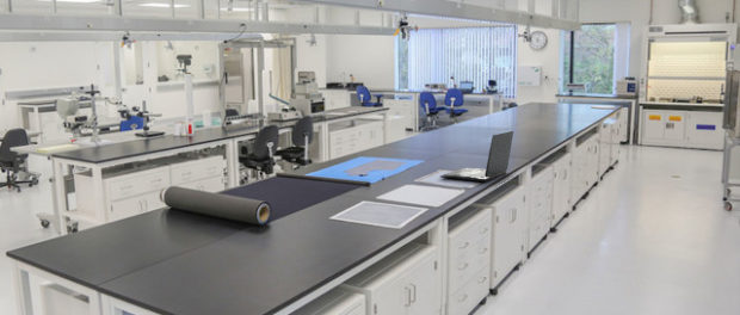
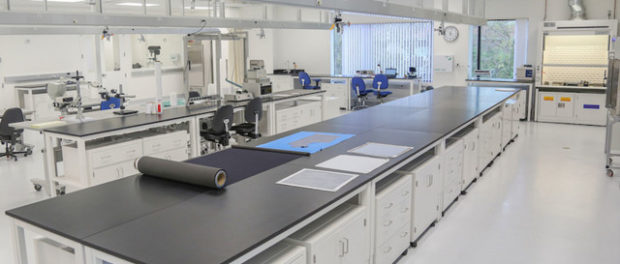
- laptop [439,130,514,183]
